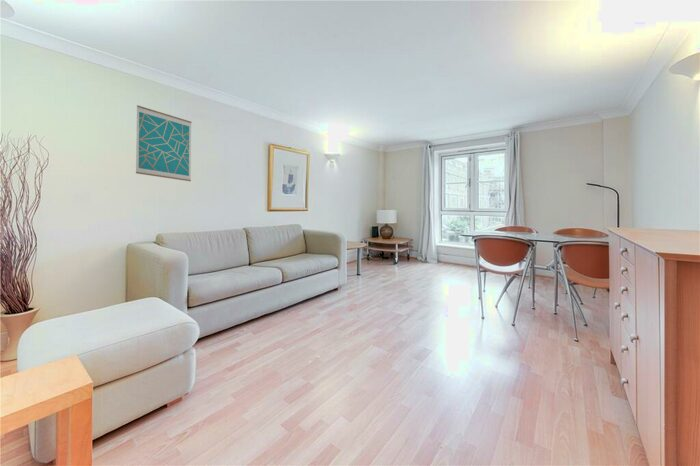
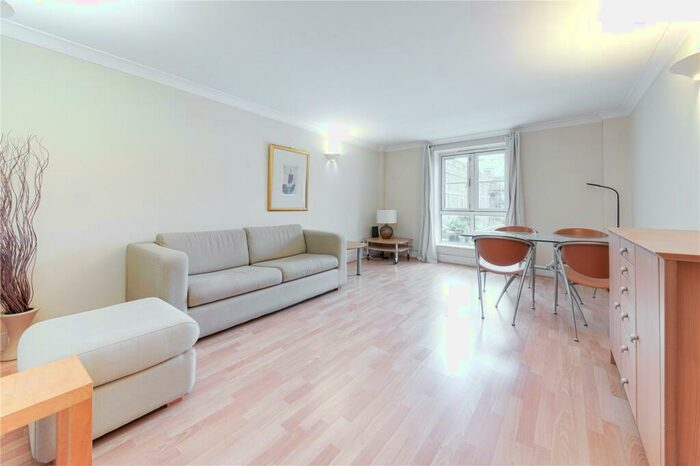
- wall art [135,104,192,182]
